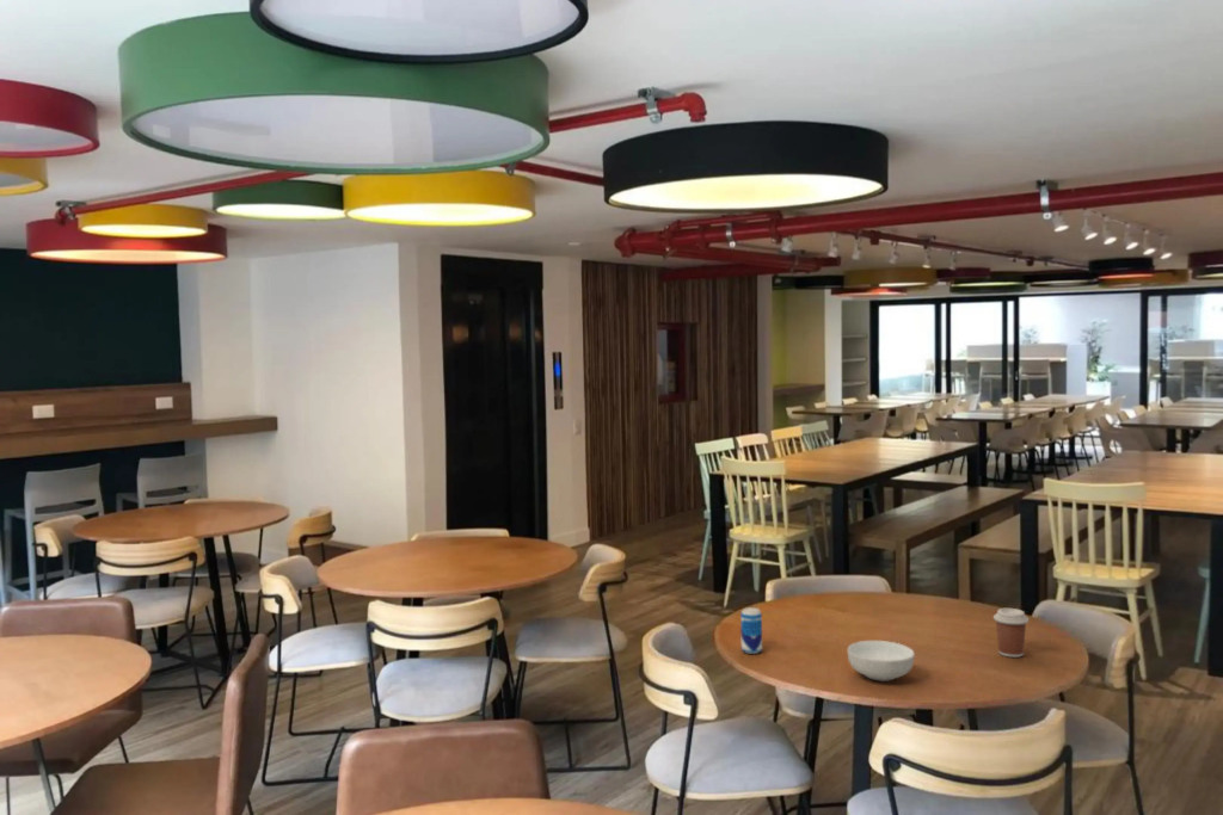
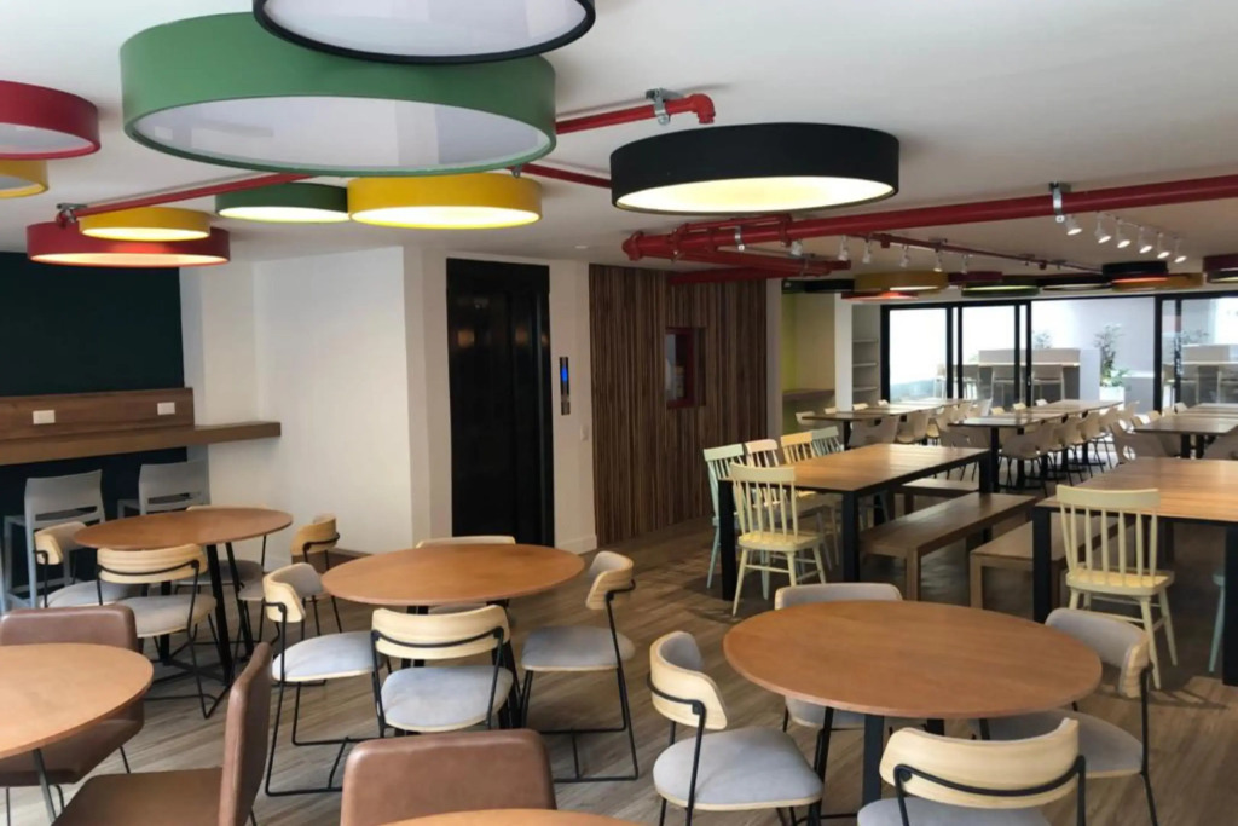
- cereal bowl [847,640,916,683]
- beverage can [739,606,763,655]
- coffee cup [992,607,1030,659]
